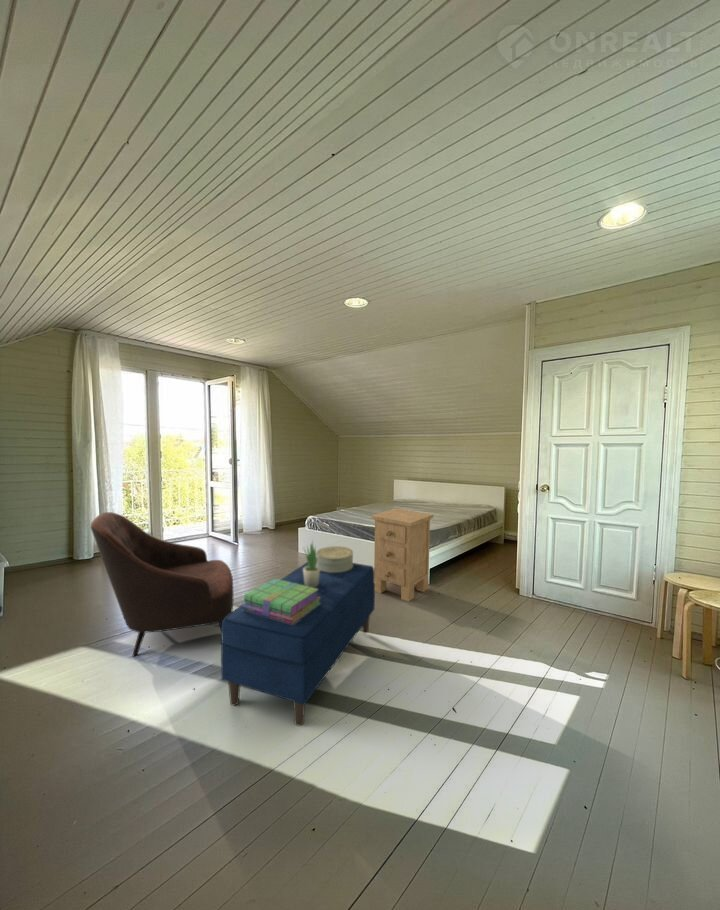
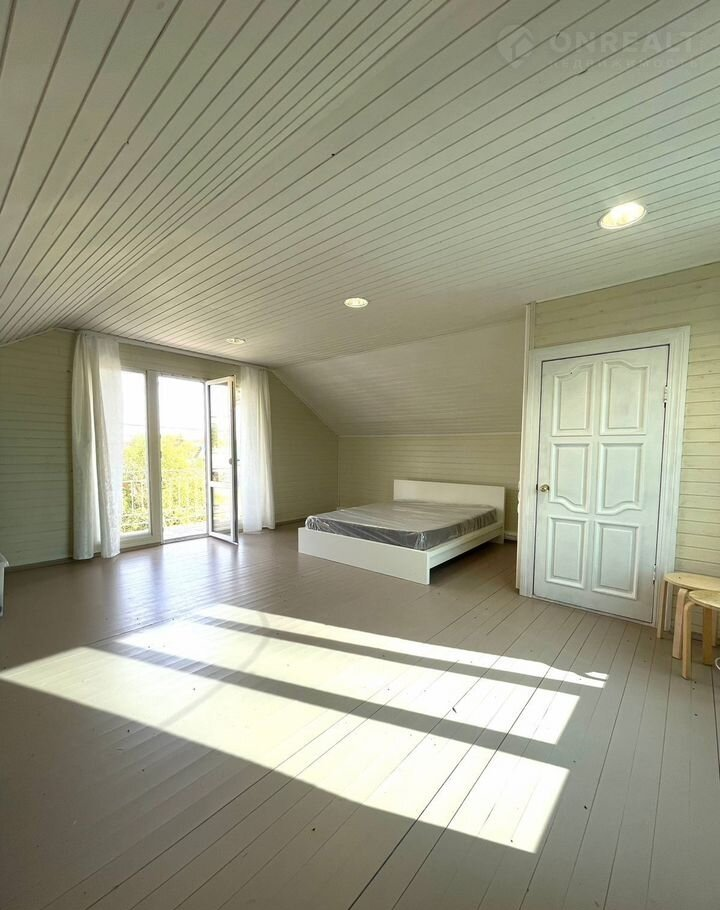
- decorative box [316,545,354,573]
- armchair [90,511,235,658]
- potted plant [303,539,320,587]
- bench [220,557,376,727]
- nightstand [370,508,434,602]
- stack of books [241,578,321,625]
